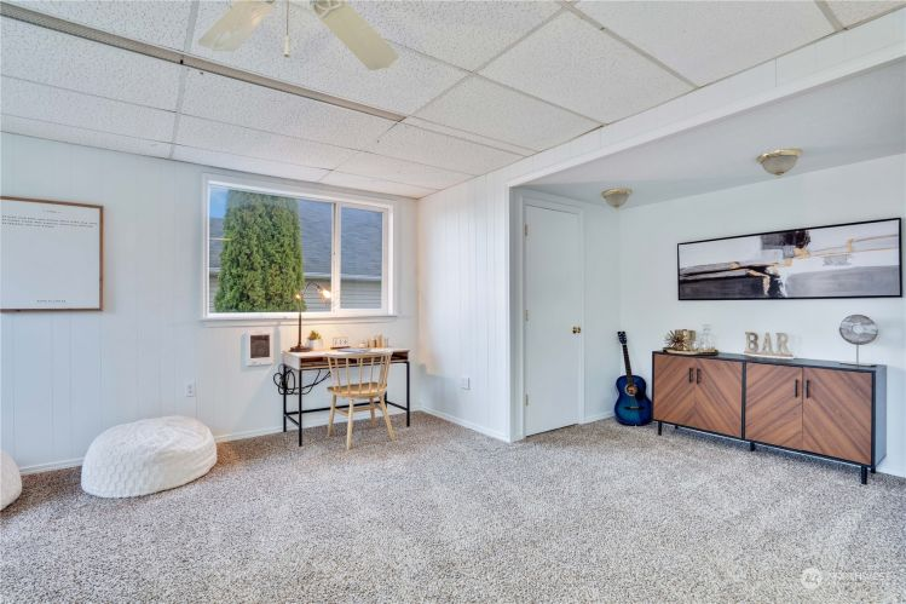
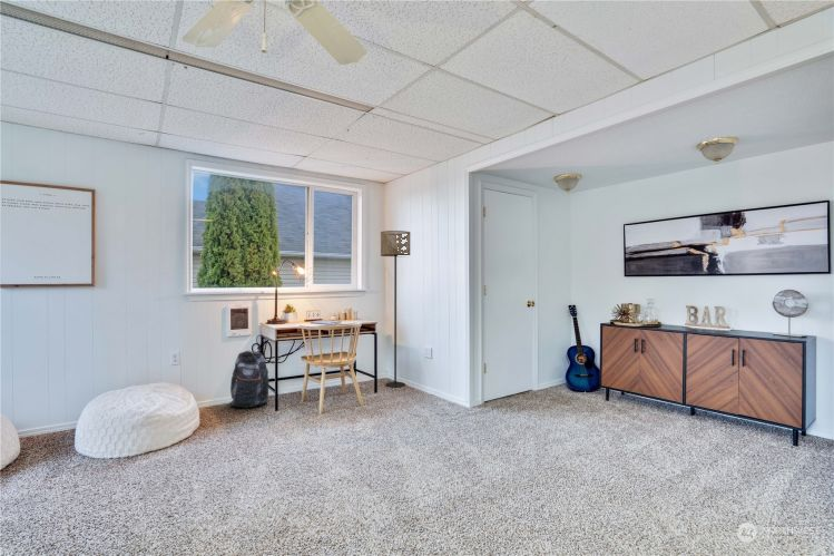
+ backpack [228,350,269,409]
+ floor lamp [380,230,411,389]
